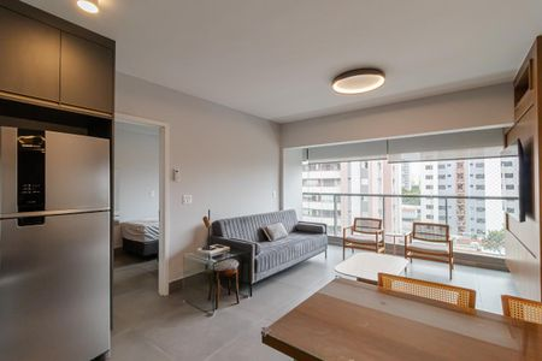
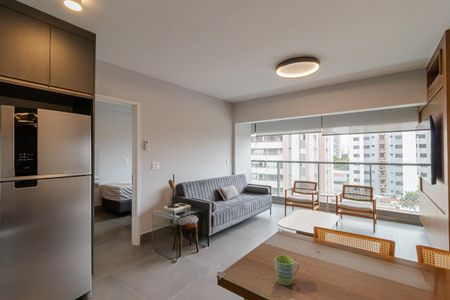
+ mug [274,254,300,287]
